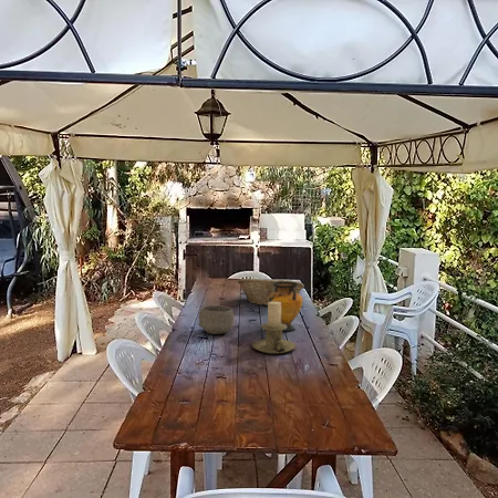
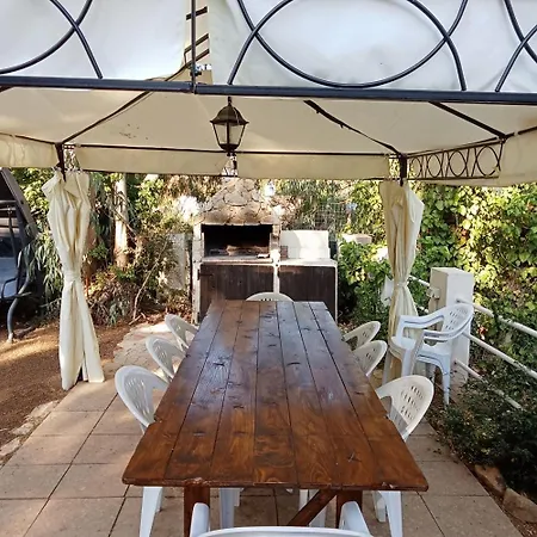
- candle holder [251,302,298,355]
- vase [268,280,303,332]
- bowl [197,304,235,335]
- fruit basket [237,277,305,307]
